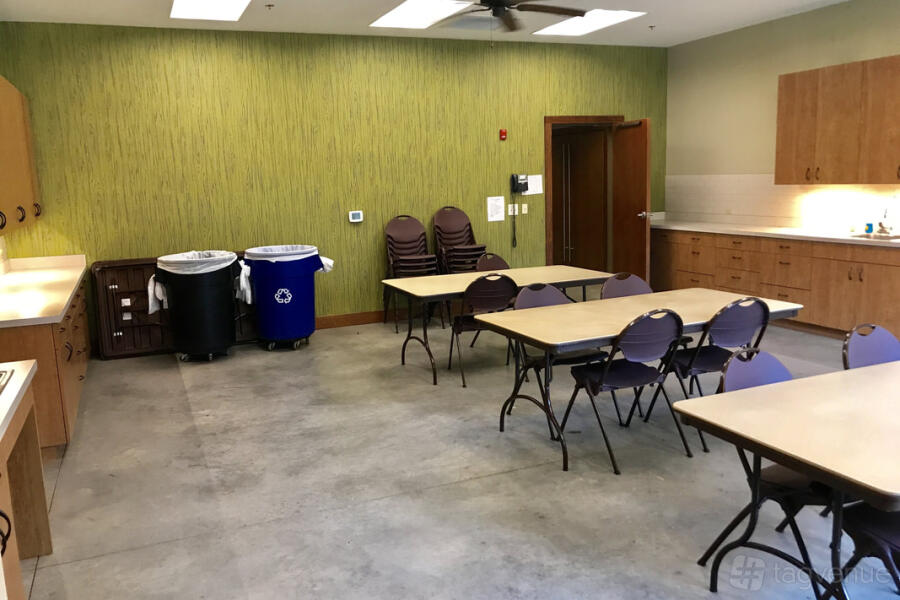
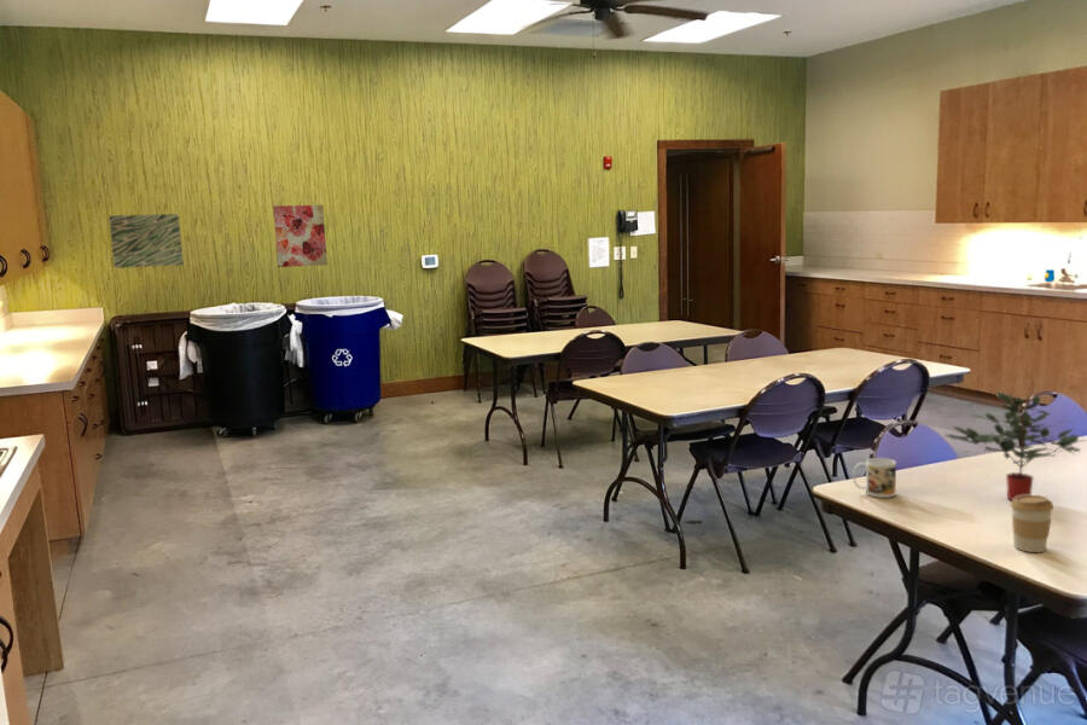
+ potted plant [943,392,1087,501]
+ wall art [107,213,185,269]
+ mug [851,457,897,499]
+ wall art [272,204,329,268]
+ coffee cup [1010,494,1054,553]
